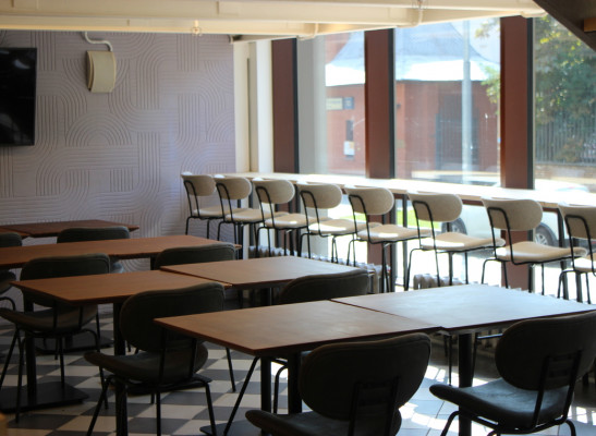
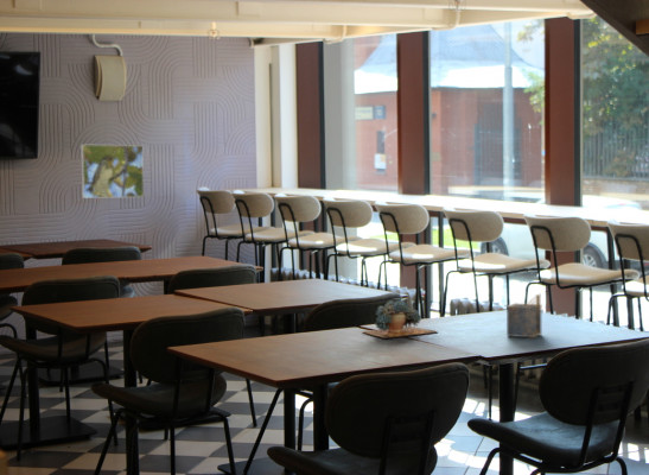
+ napkin holder [505,292,542,340]
+ succulent plant [361,299,439,340]
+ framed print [79,144,145,200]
